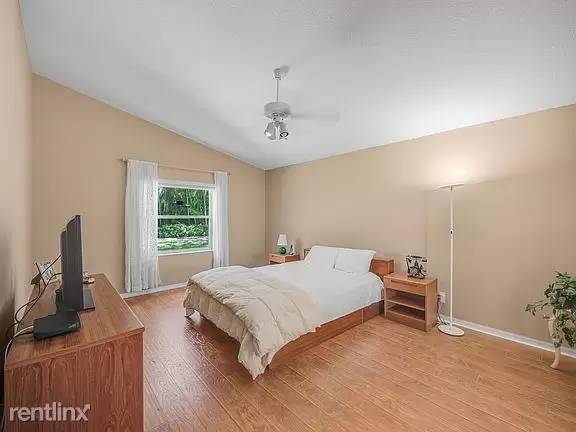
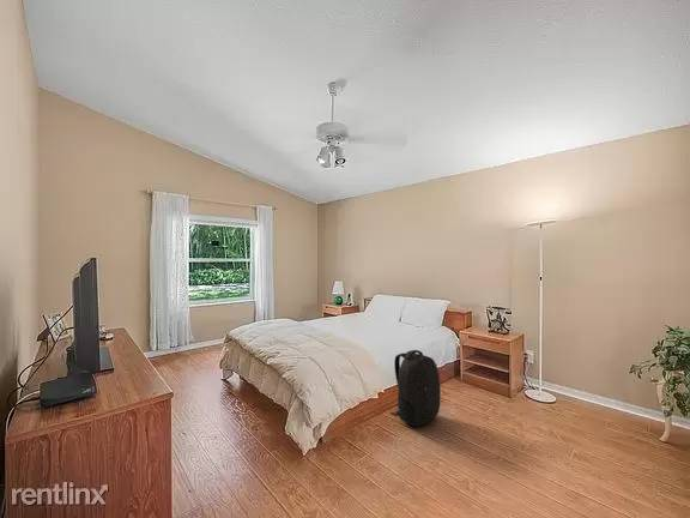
+ backpack [389,349,441,427]
